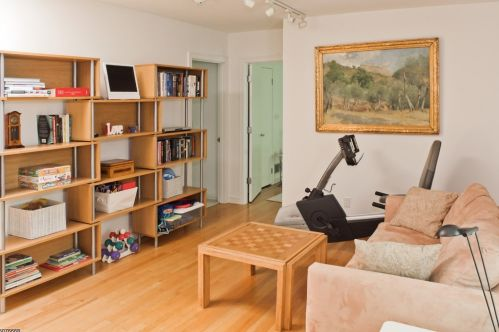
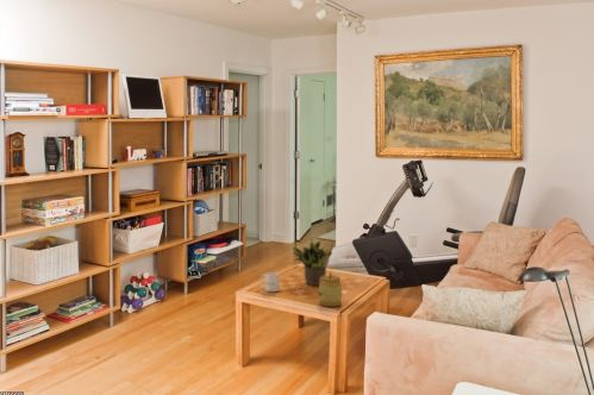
+ jar [318,271,343,307]
+ mug [260,271,281,293]
+ potted plant [292,239,333,286]
